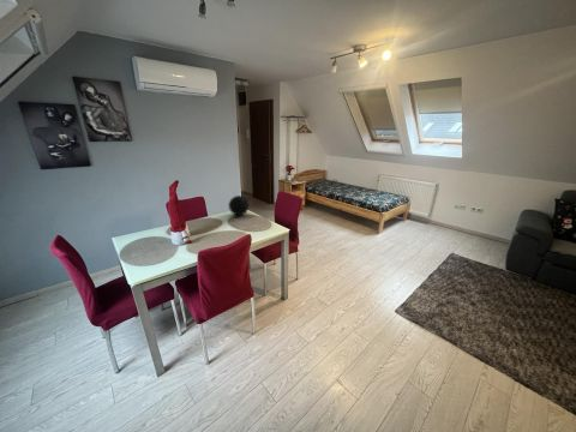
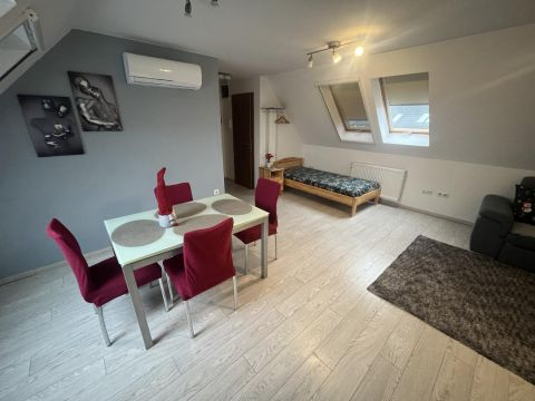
- decorative orb [228,194,251,217]
